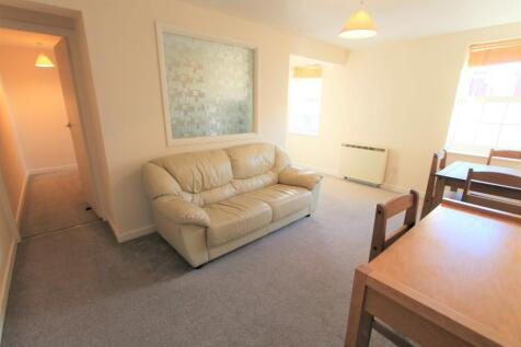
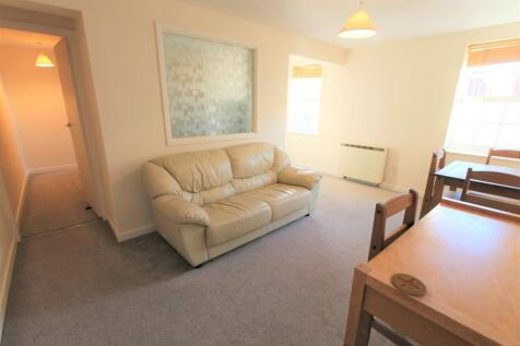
+ coaster [390,273,427,297]
